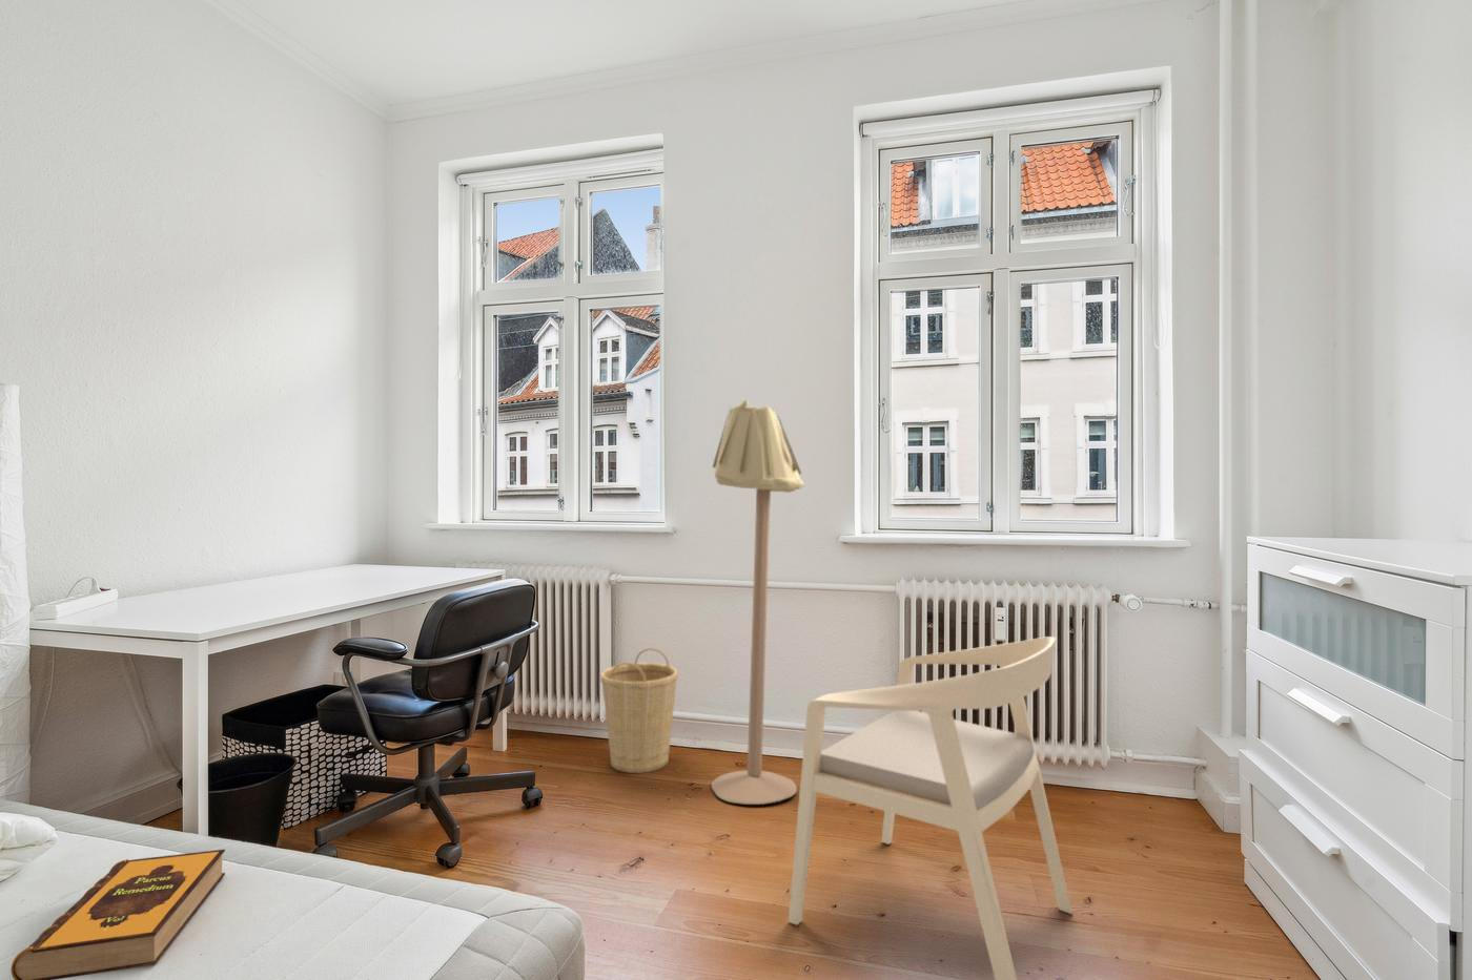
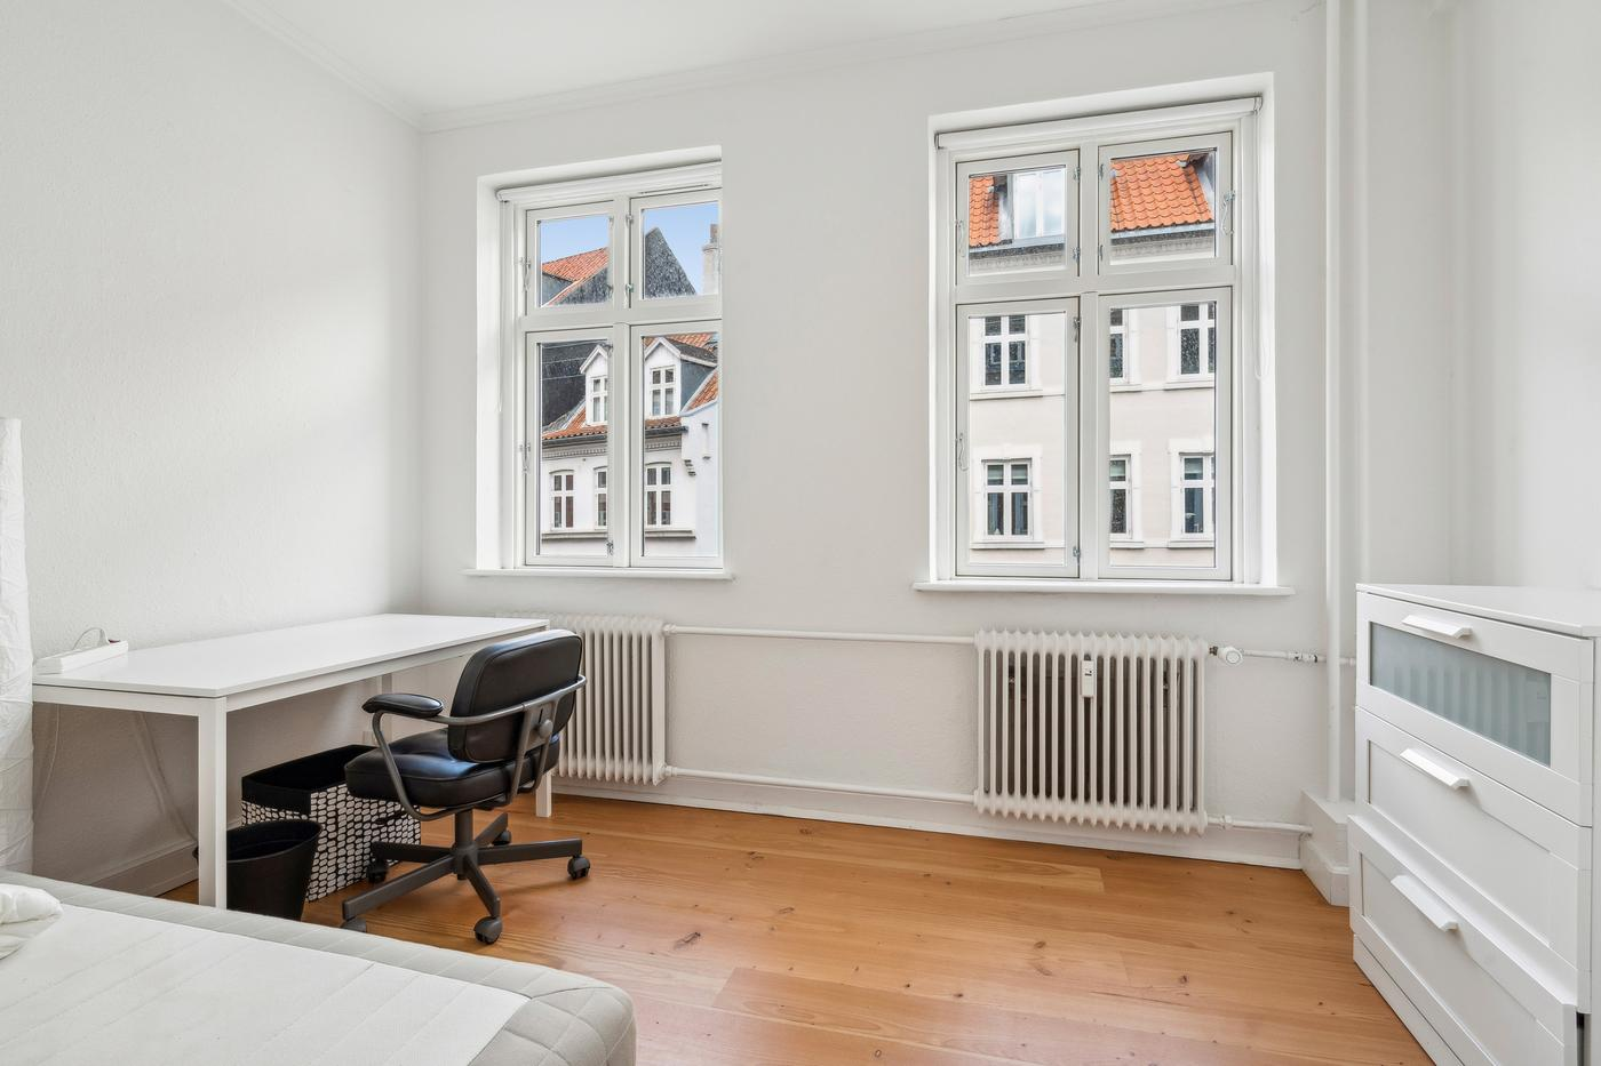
- floor lamp [709,399,805,806]
- hardback book [11,849,227,980]
- basket [600,648,680,774]
- armchair [788,635,1074,980]
